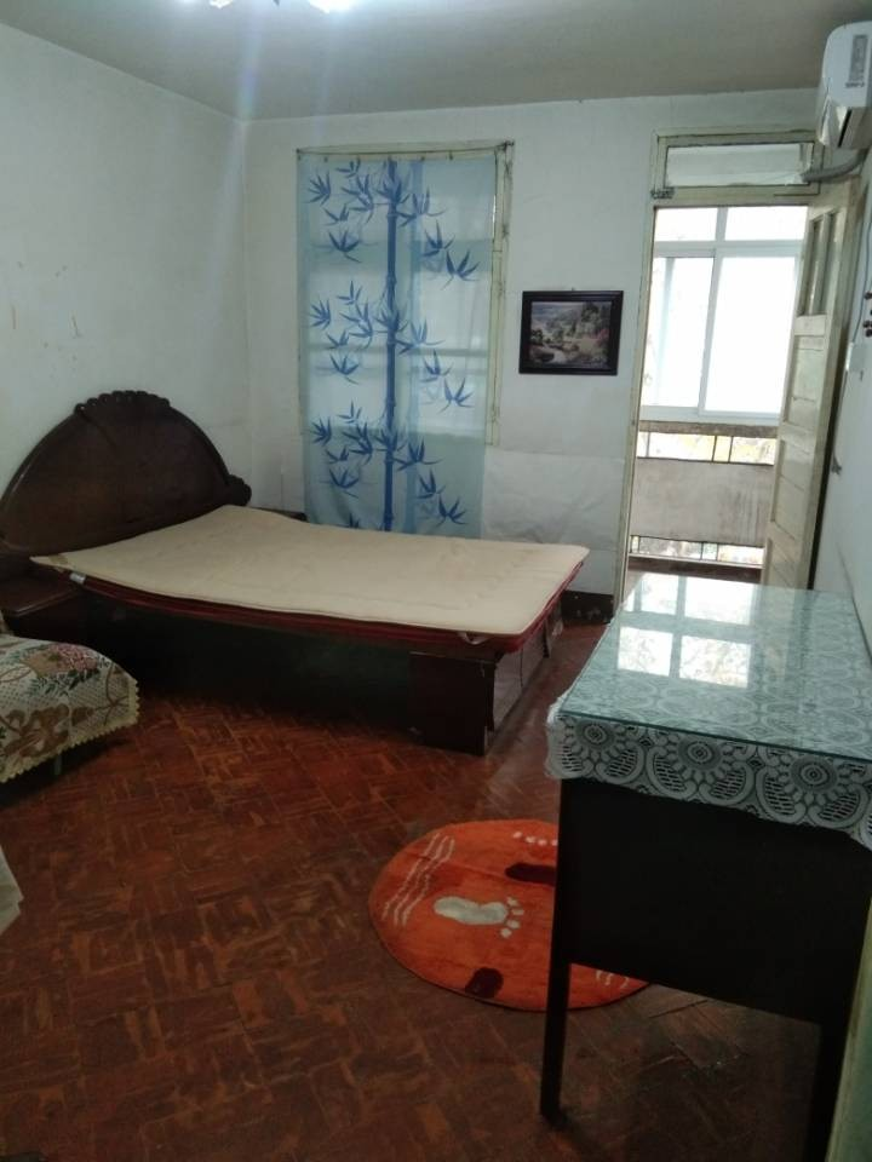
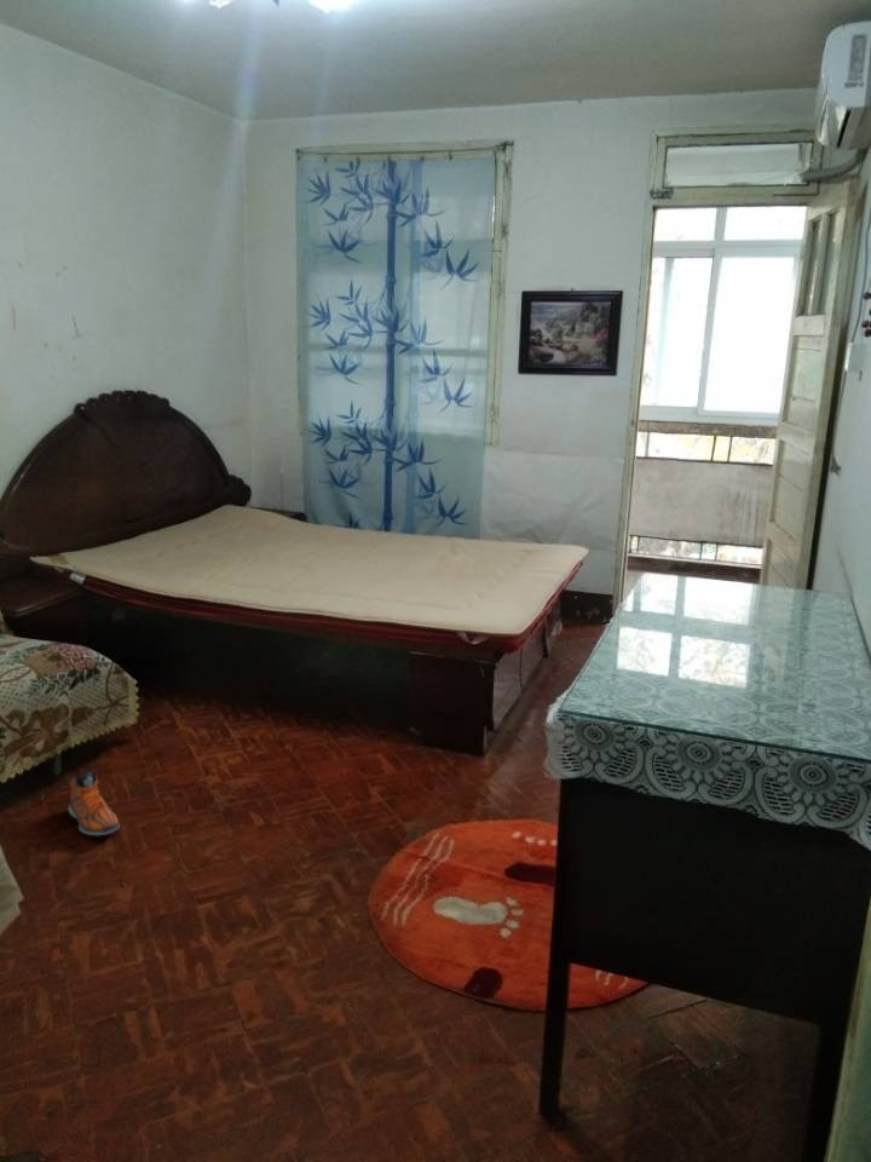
+ sneaker [68,769,120,836]
